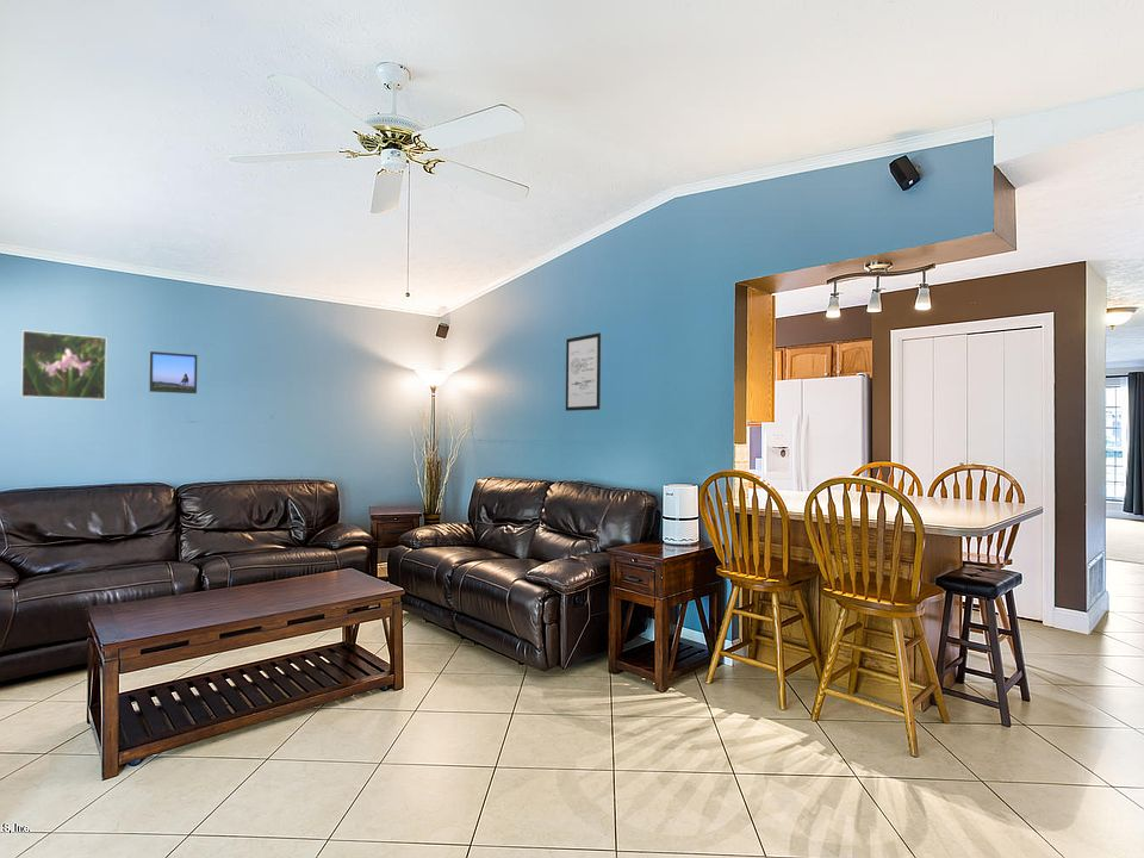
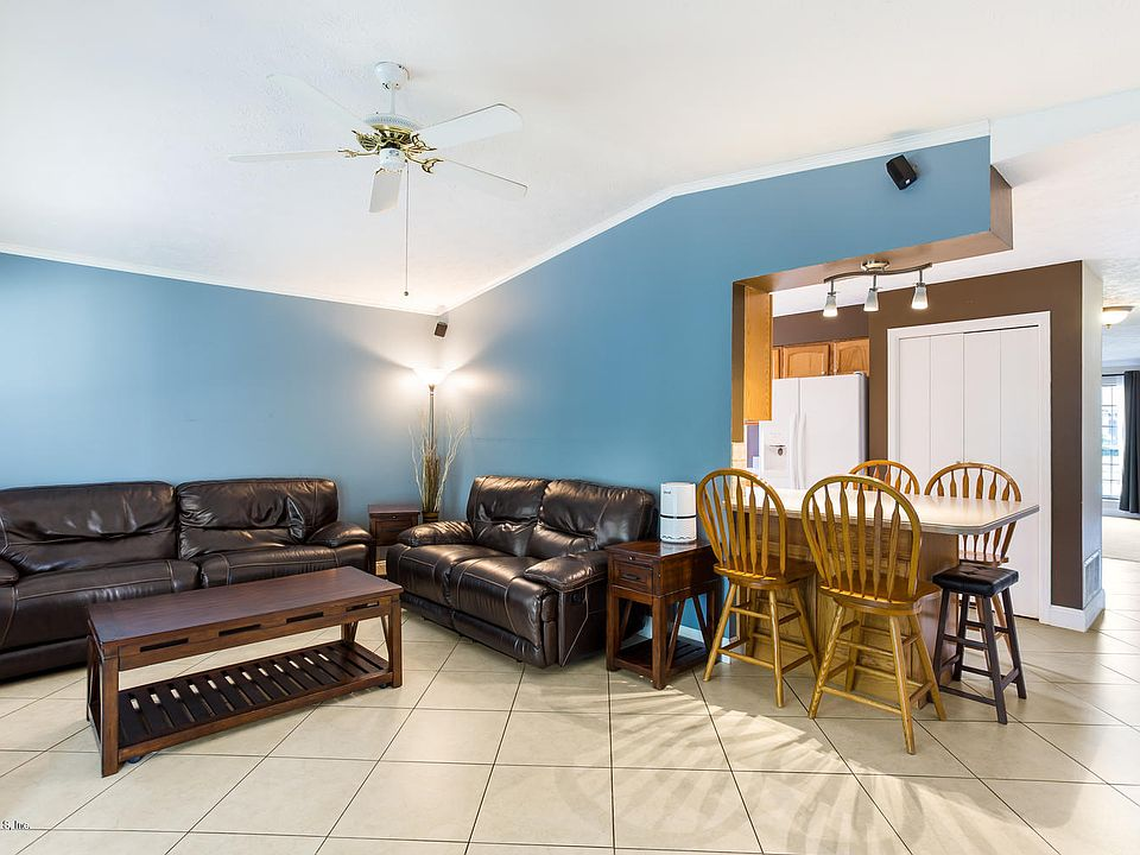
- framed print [149,350,199,394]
- wall art [565,331,602,412]
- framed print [20,329,107,400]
